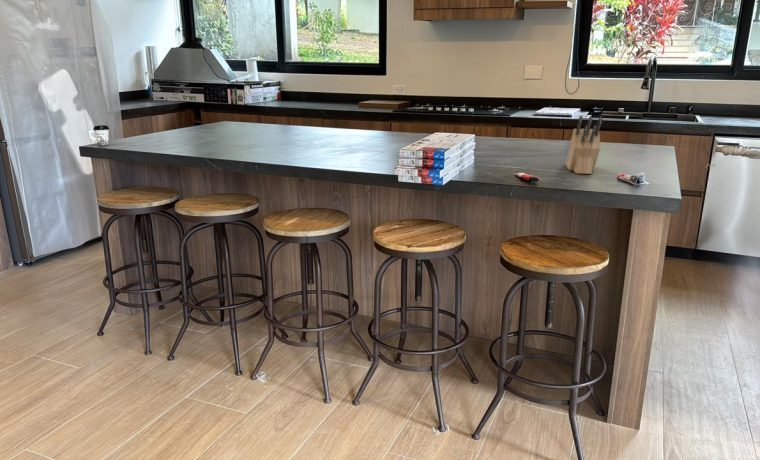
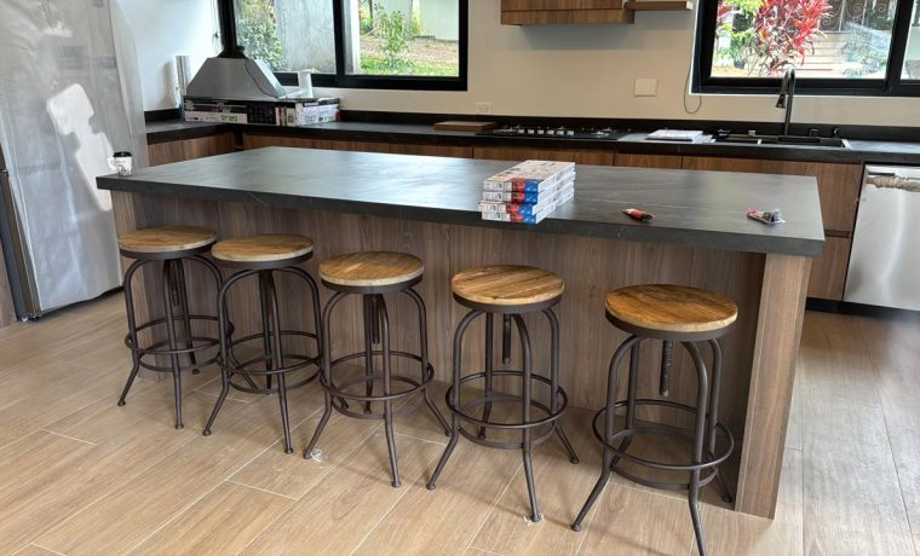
- knife block [565,114,603,175]
